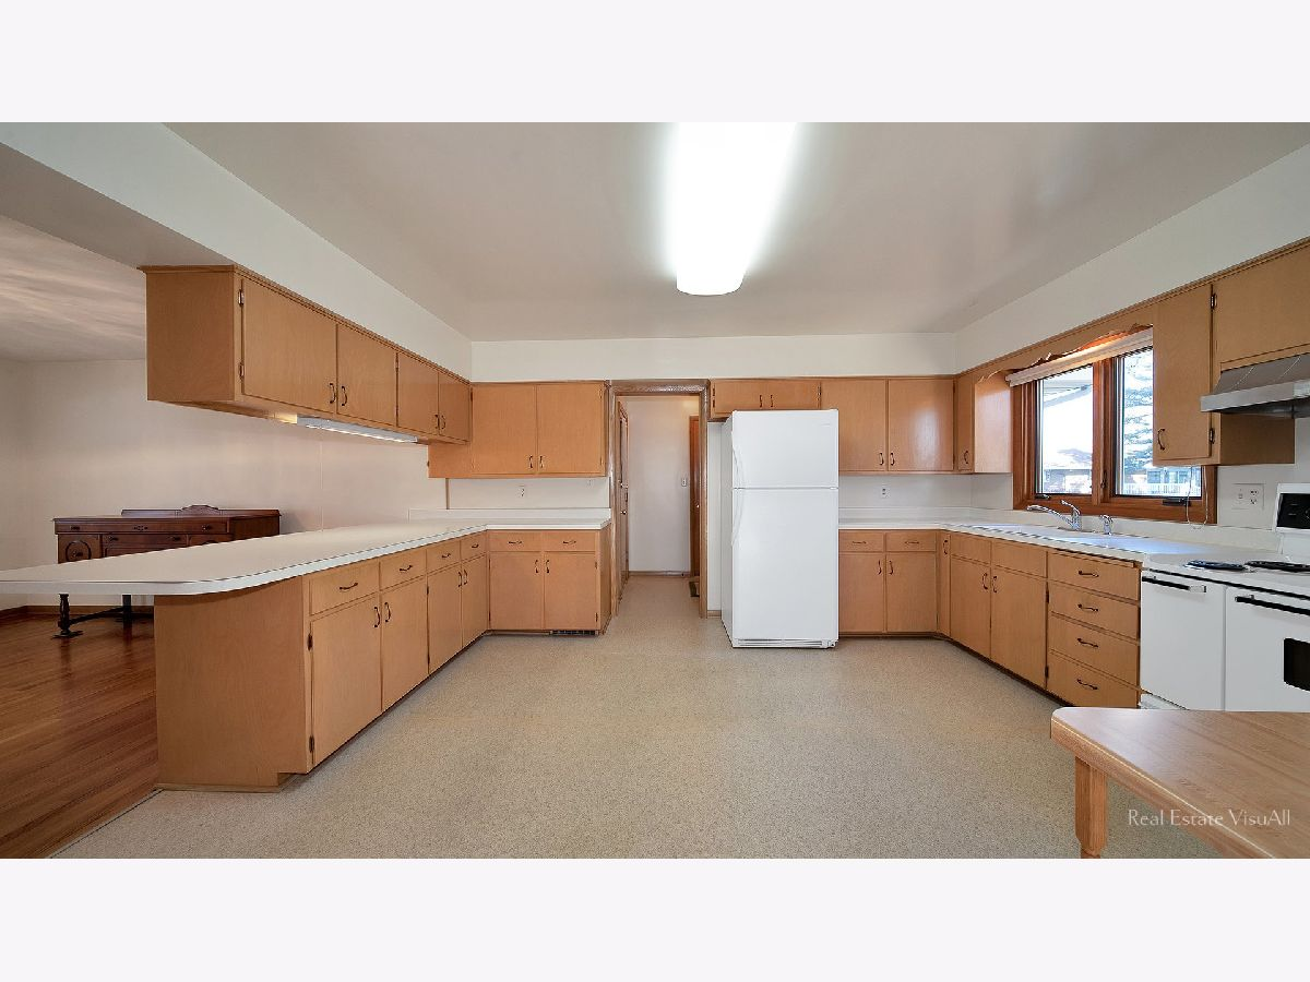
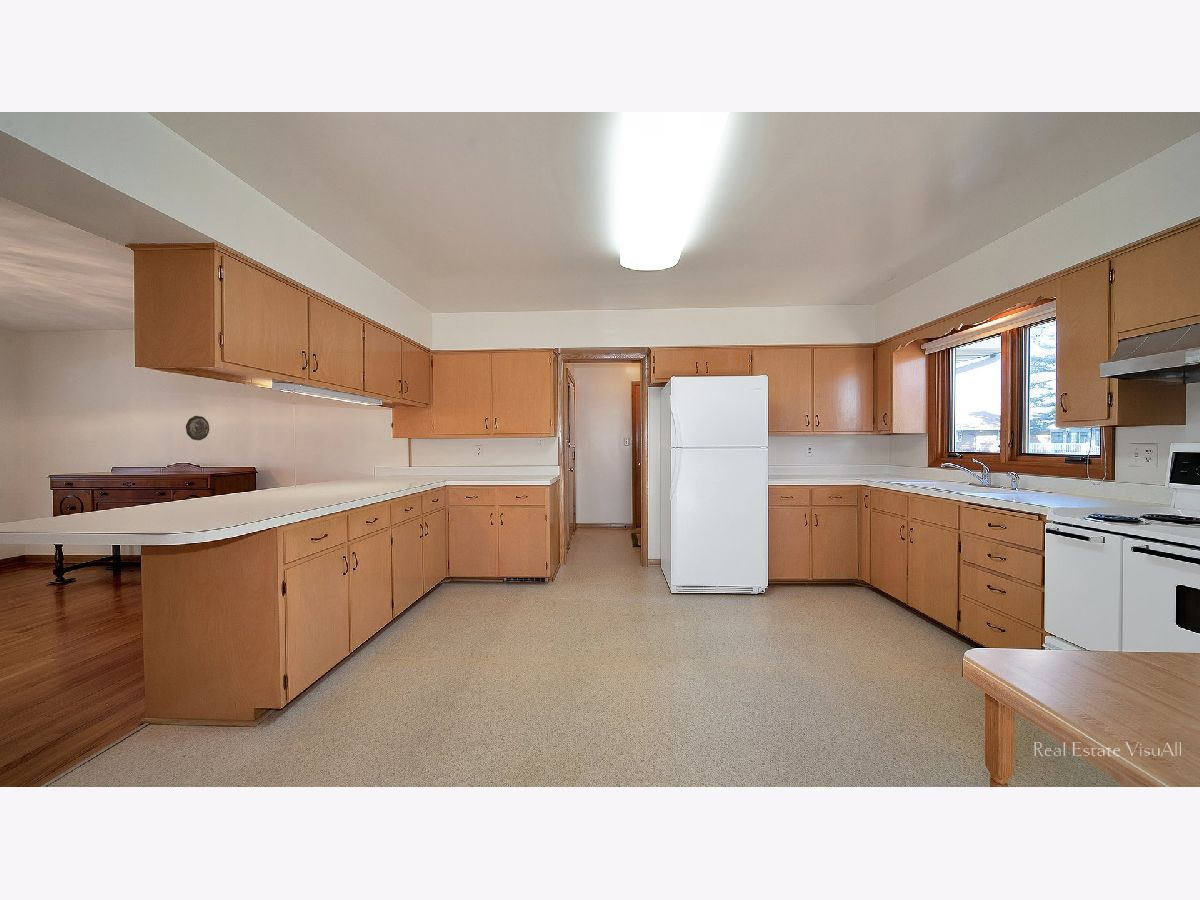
+ decorative plate [185,415,210,441]
